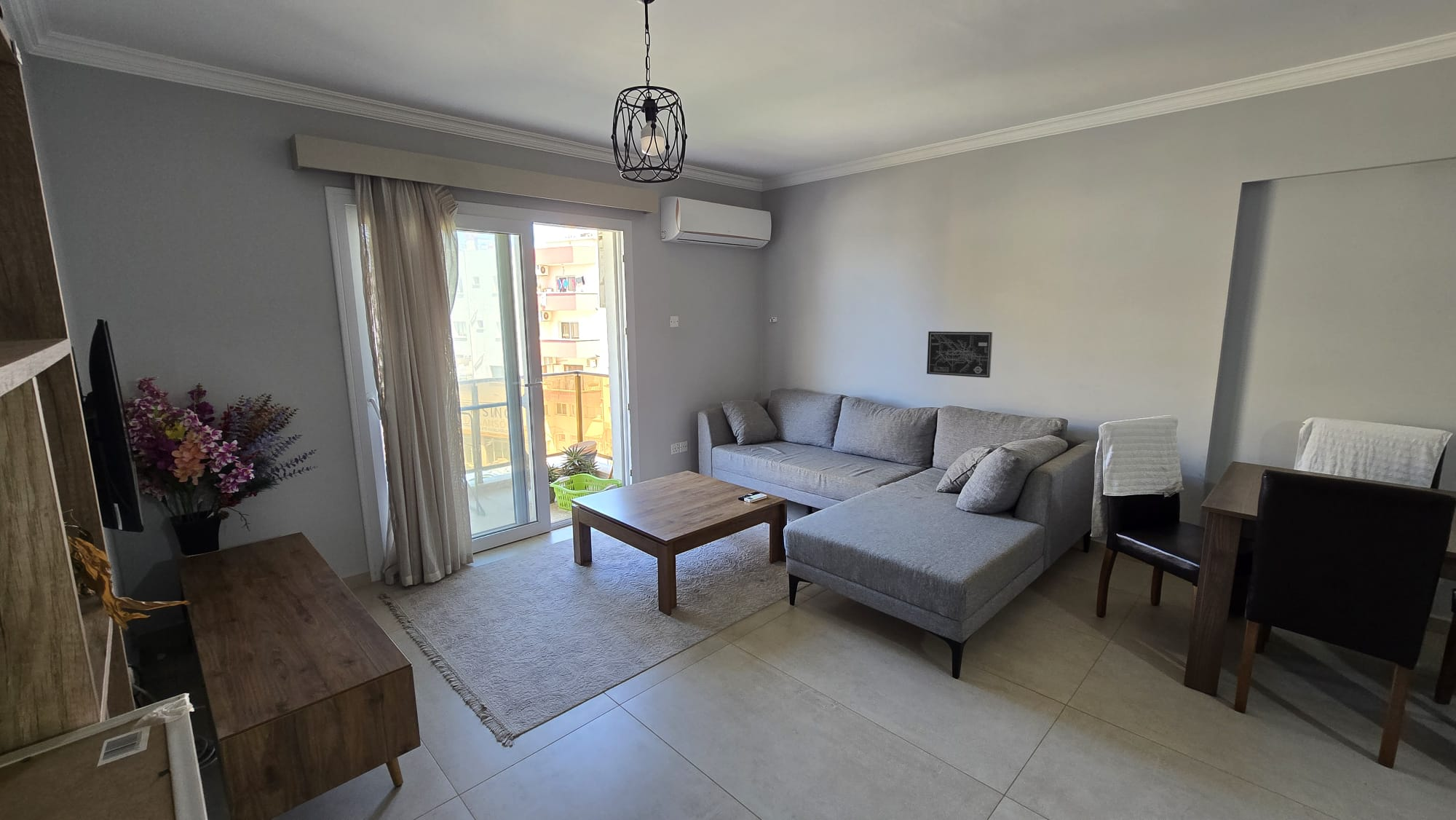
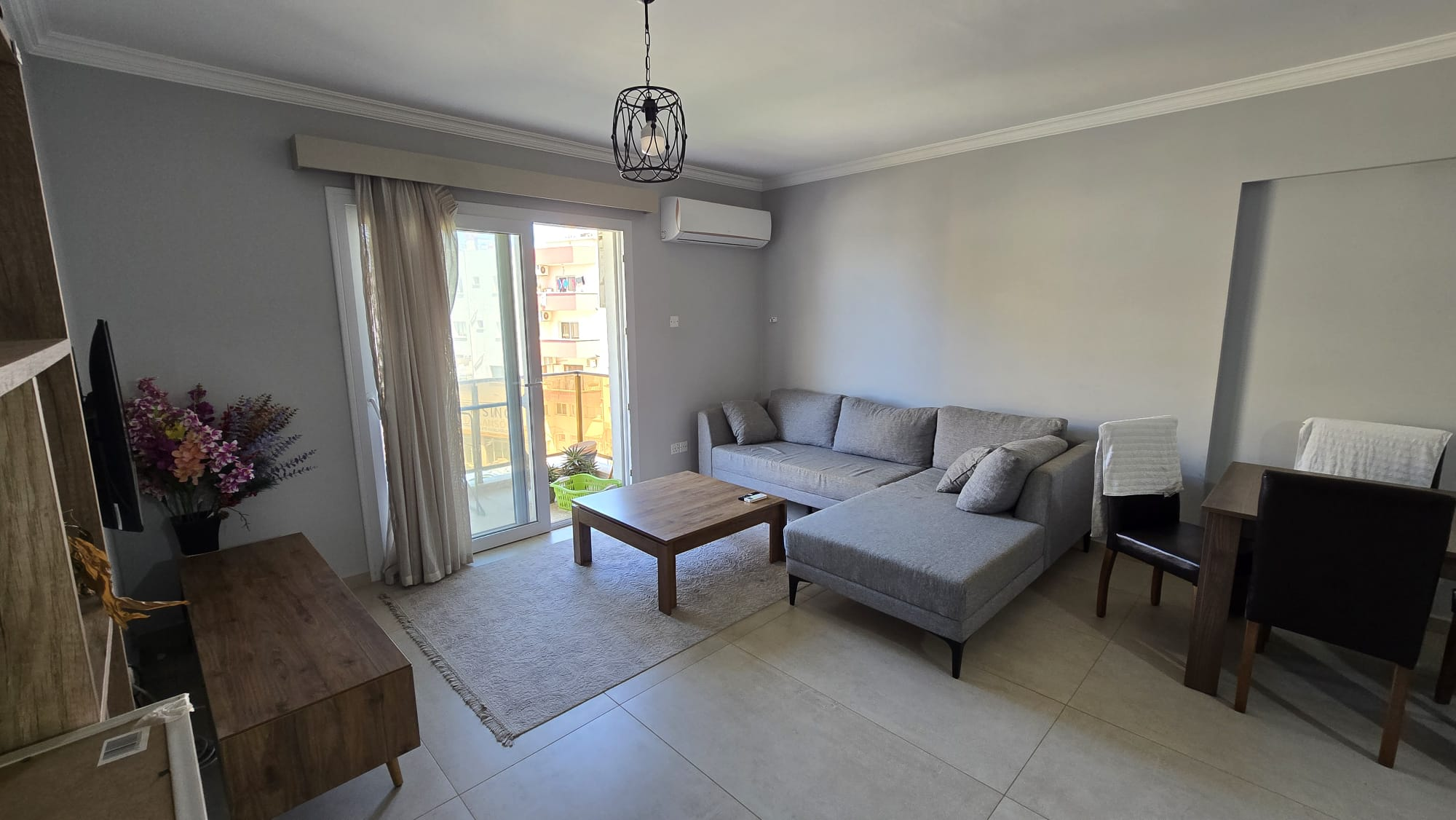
- wall art [926,331,993,379]
